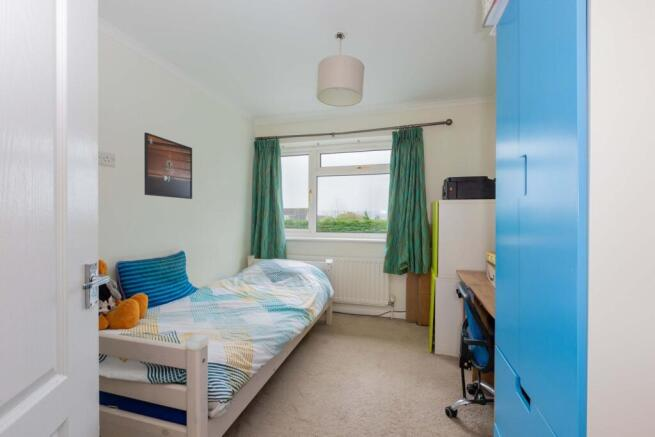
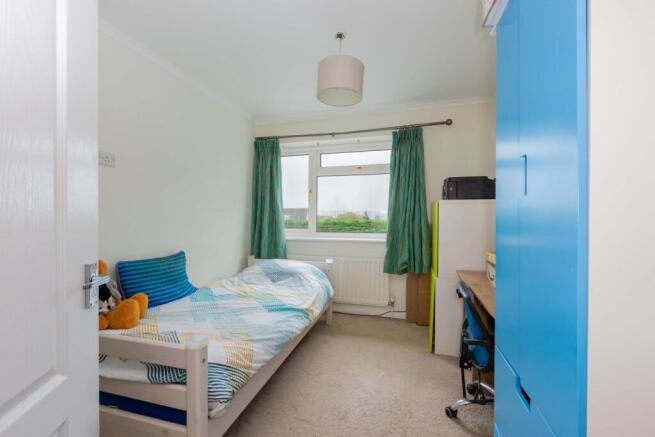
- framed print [143,131,193,200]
